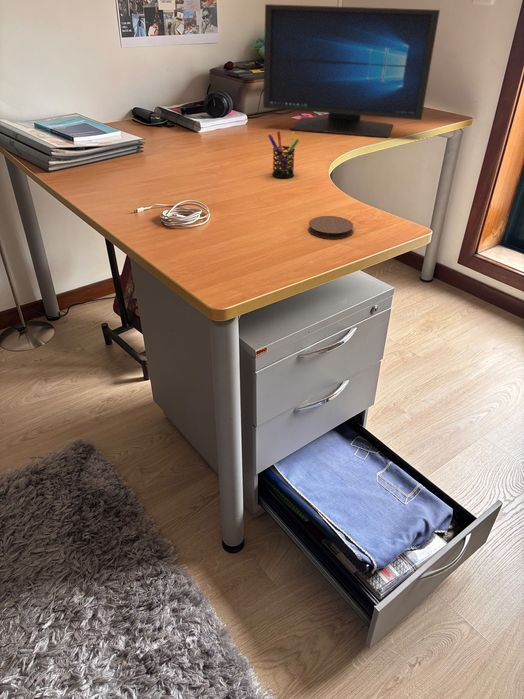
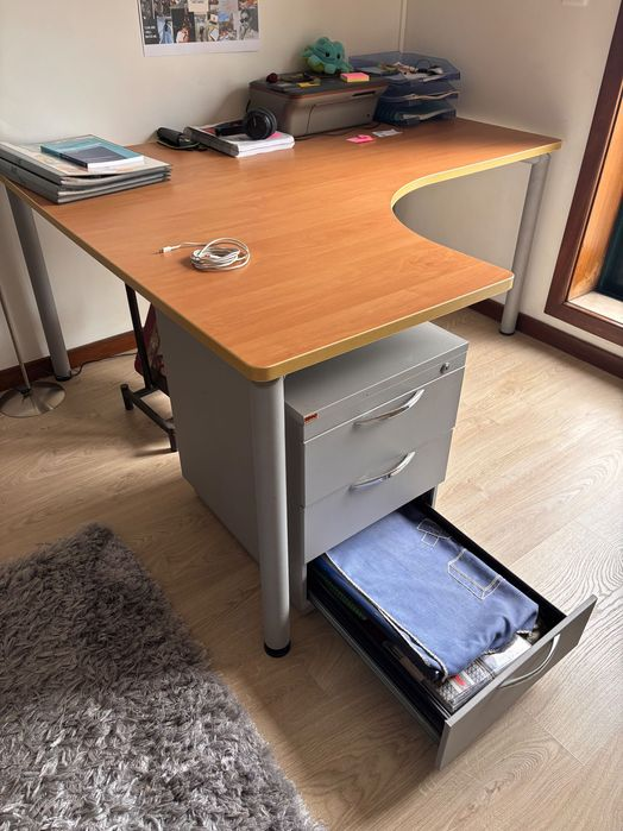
- monitor [262,3,441,139]
- pen holder [267,130,300,179]
- coaster [308,215,354,240]
